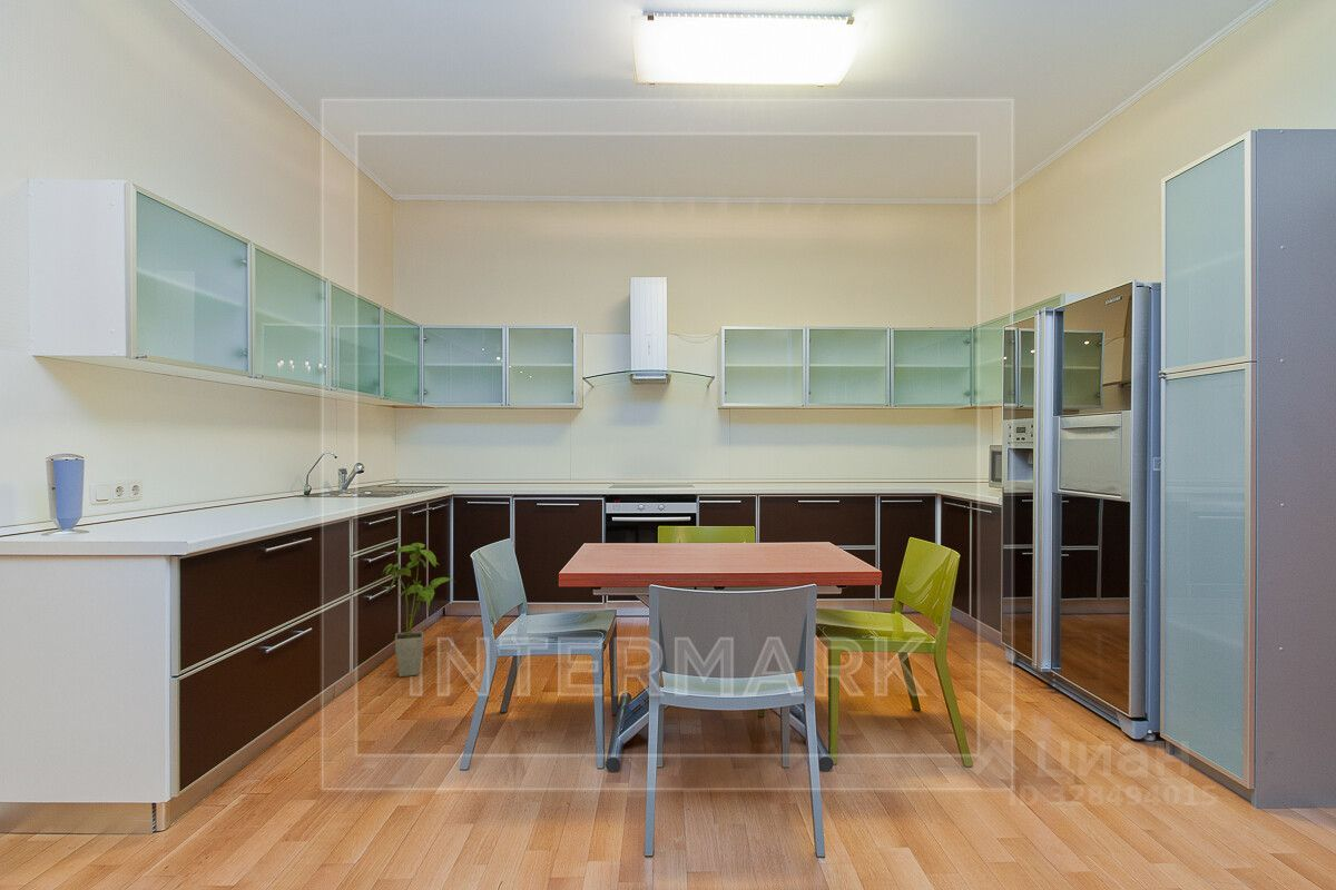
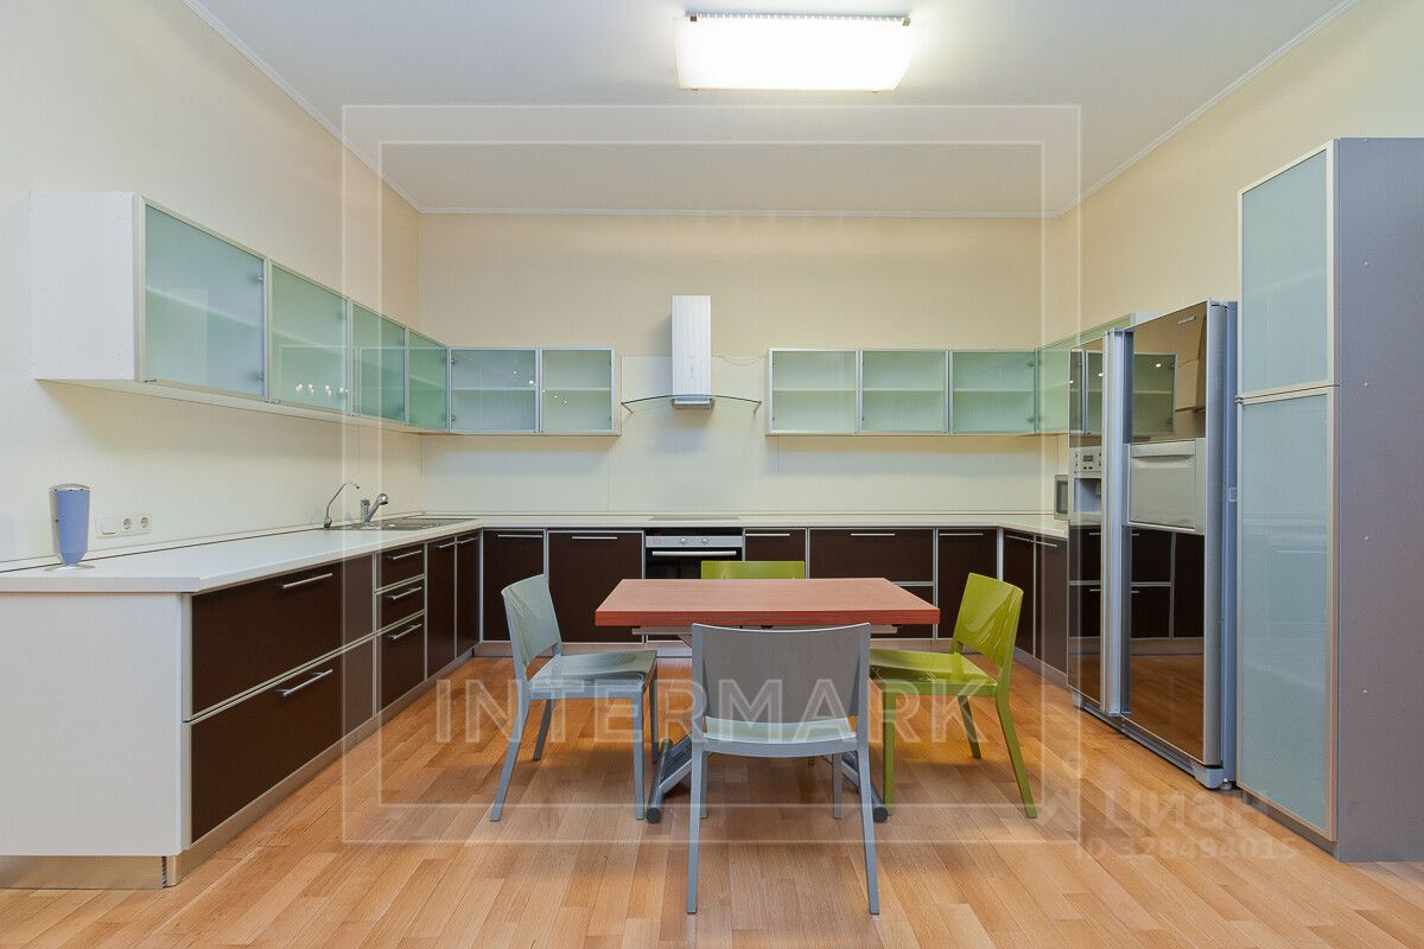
- house plant [382,542,455,678]
